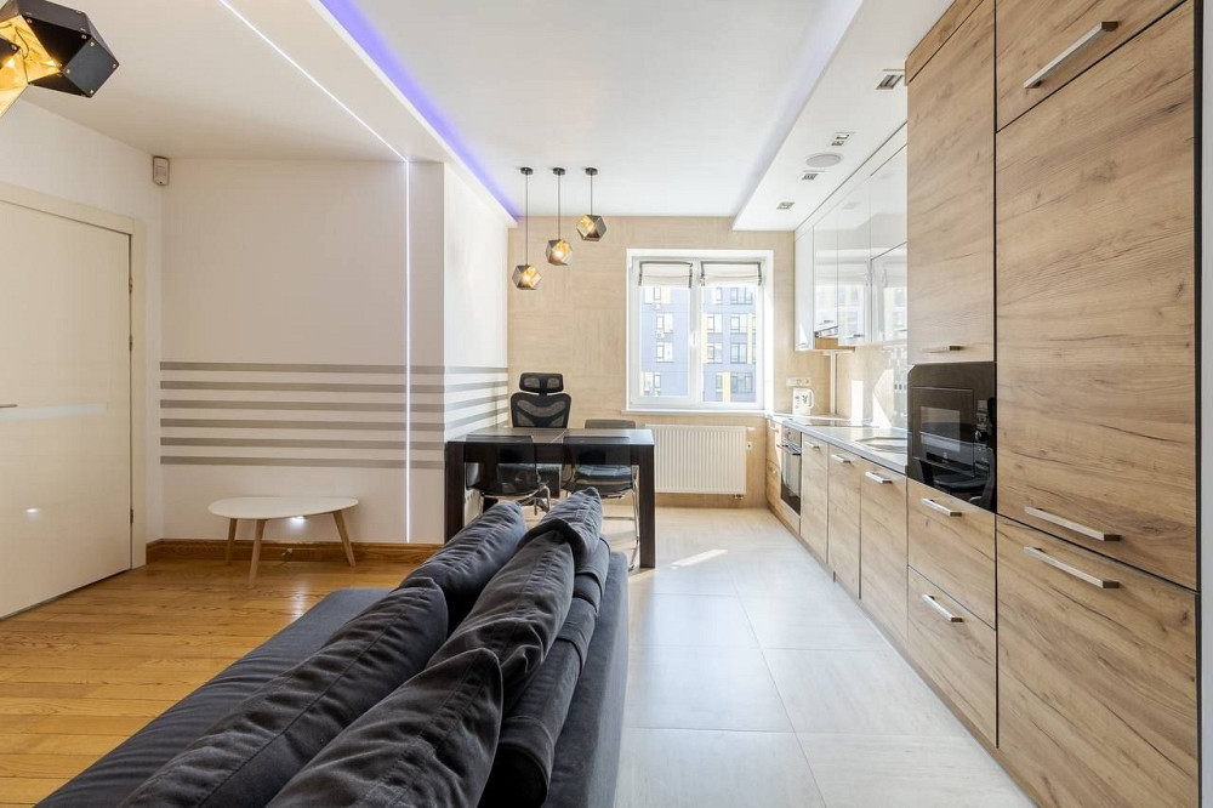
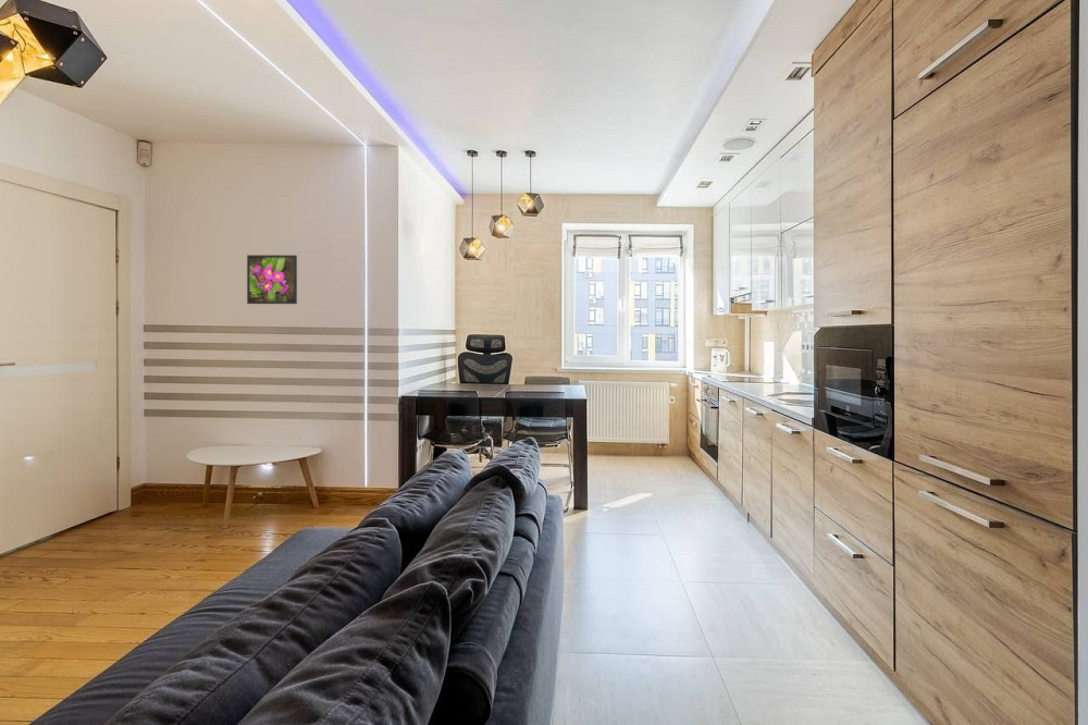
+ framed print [246,254,298,305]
